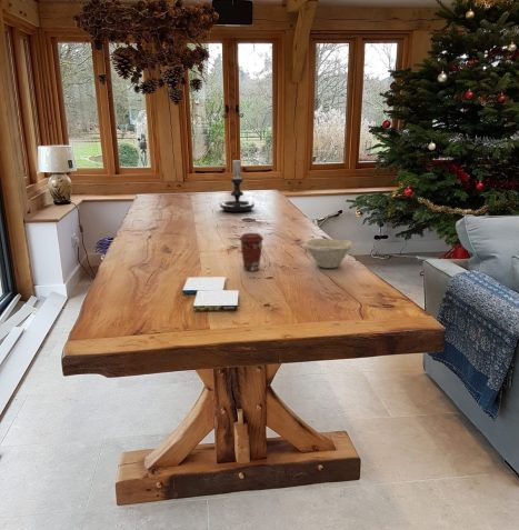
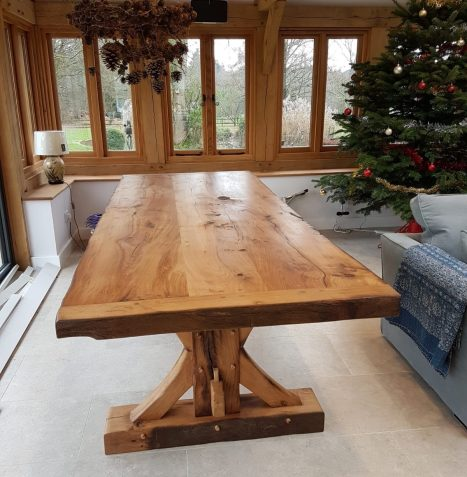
- candle holder [218,157,256,213]
- music album box set [182,277,239,311]
- bowl [302,238,355,269]
- coffee cup [238,232,265,272]
